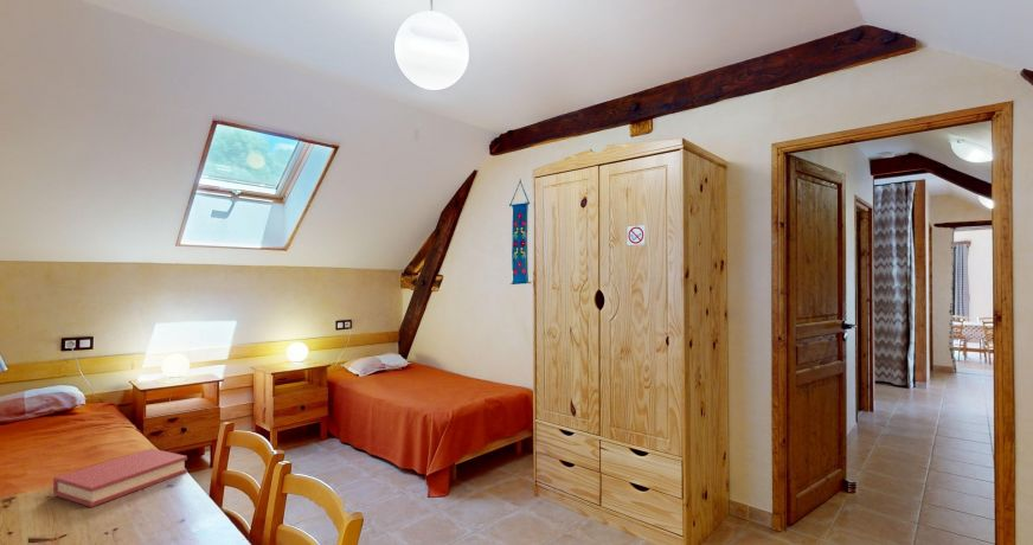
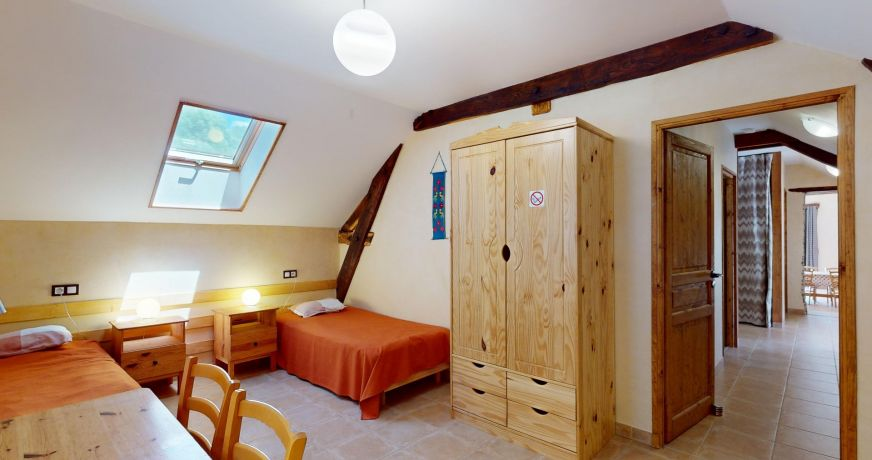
- hardback book [52,448,188,508]
